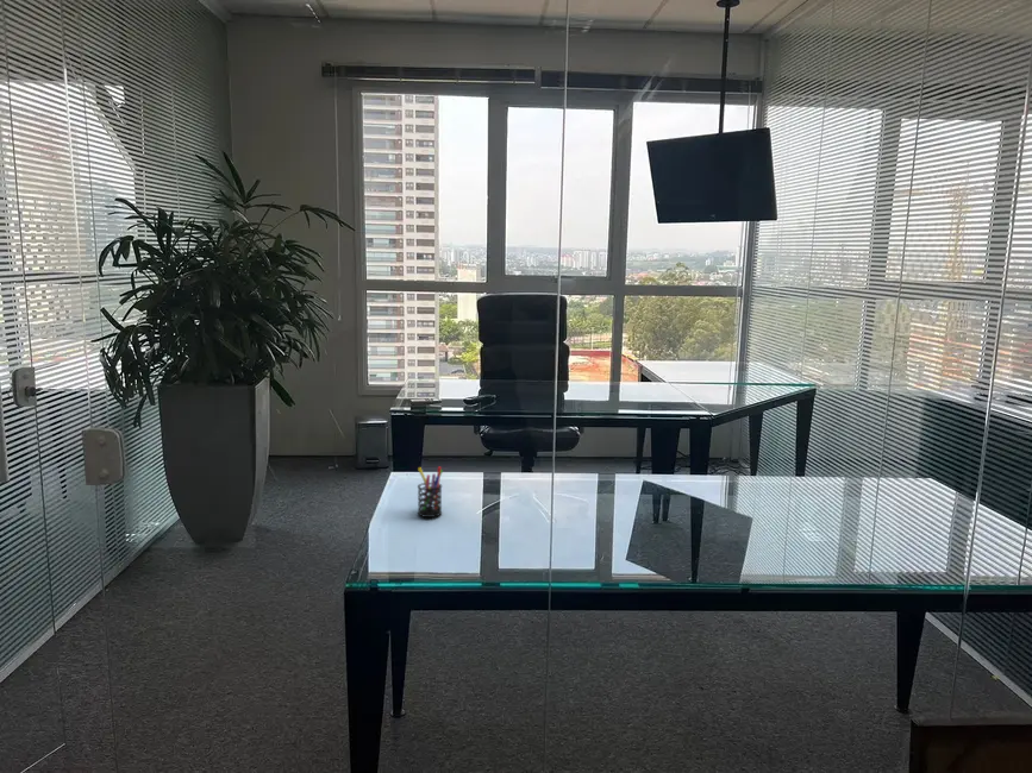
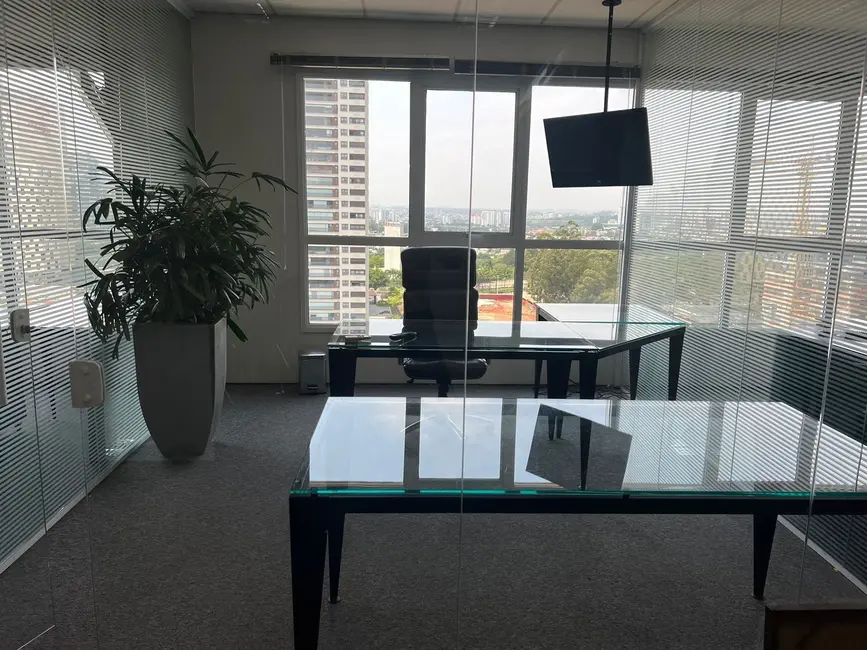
- pen holder [417,466,444,519]
